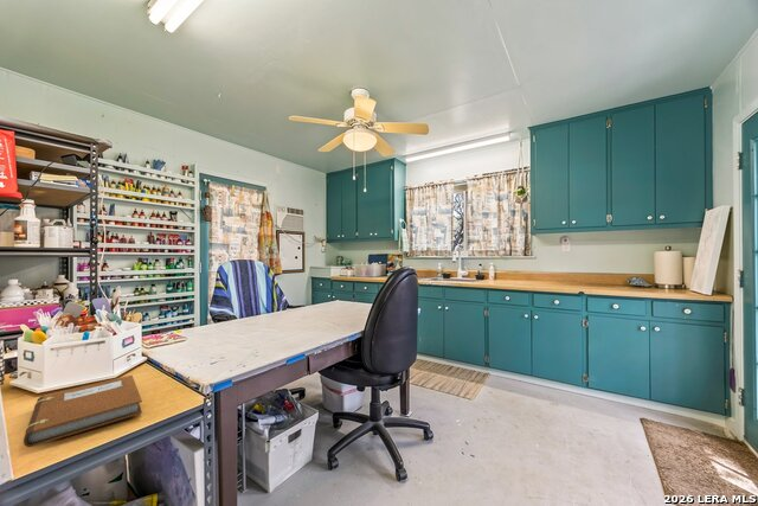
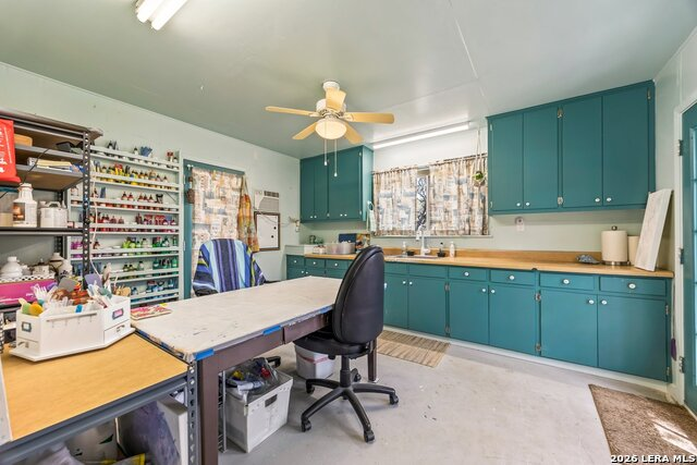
- notebook [23,374,143,448]
